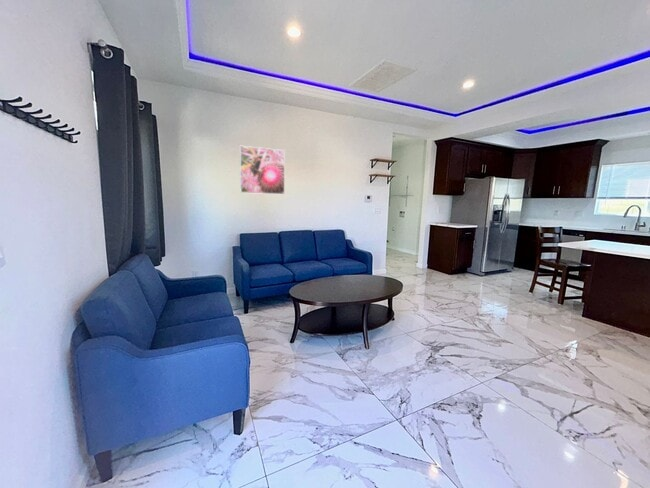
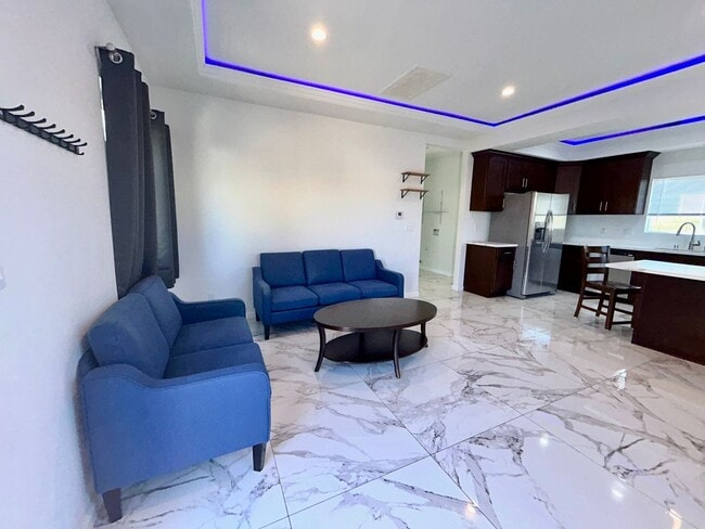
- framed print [239,145,286,195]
